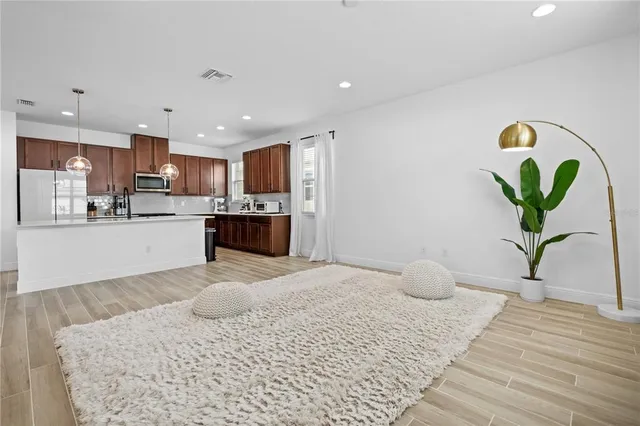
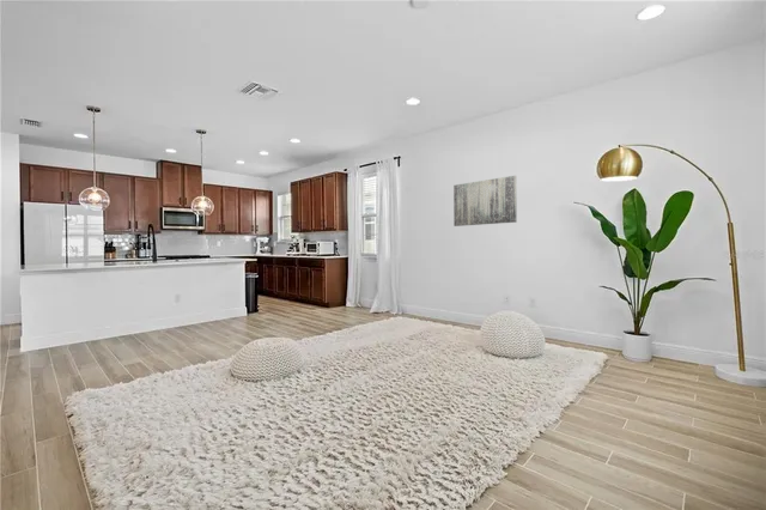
+ wall art [452,175,518,227]
